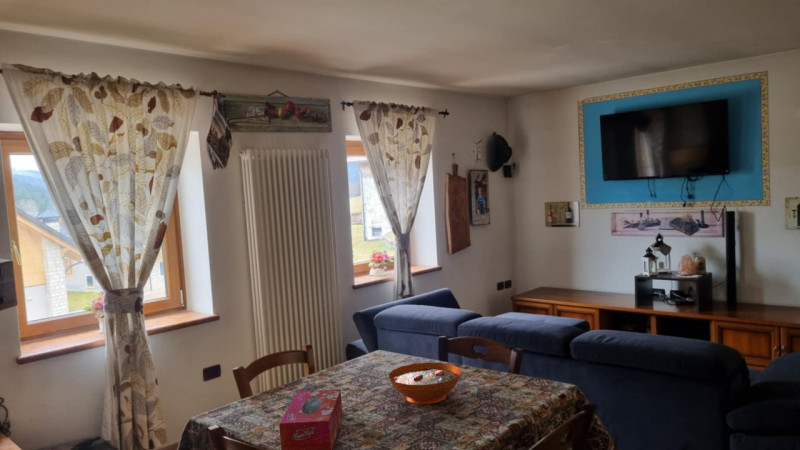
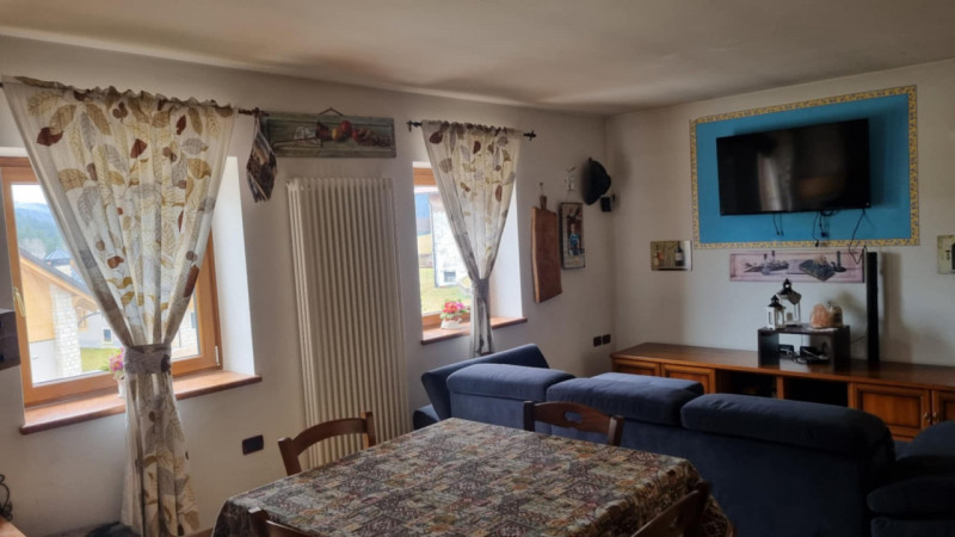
- decorative bowl [388,362,462,405]
- tissue box [278,388,344,450]
